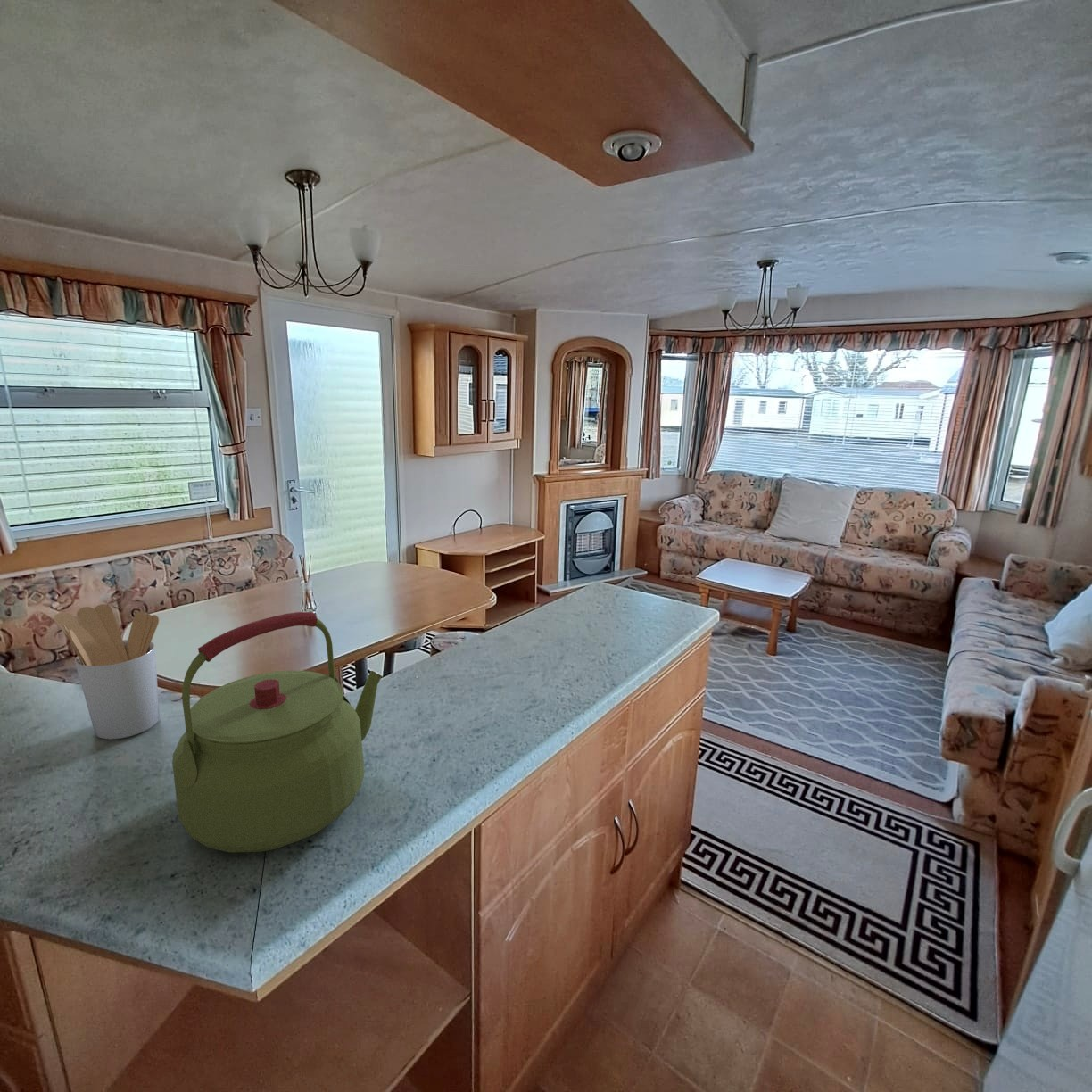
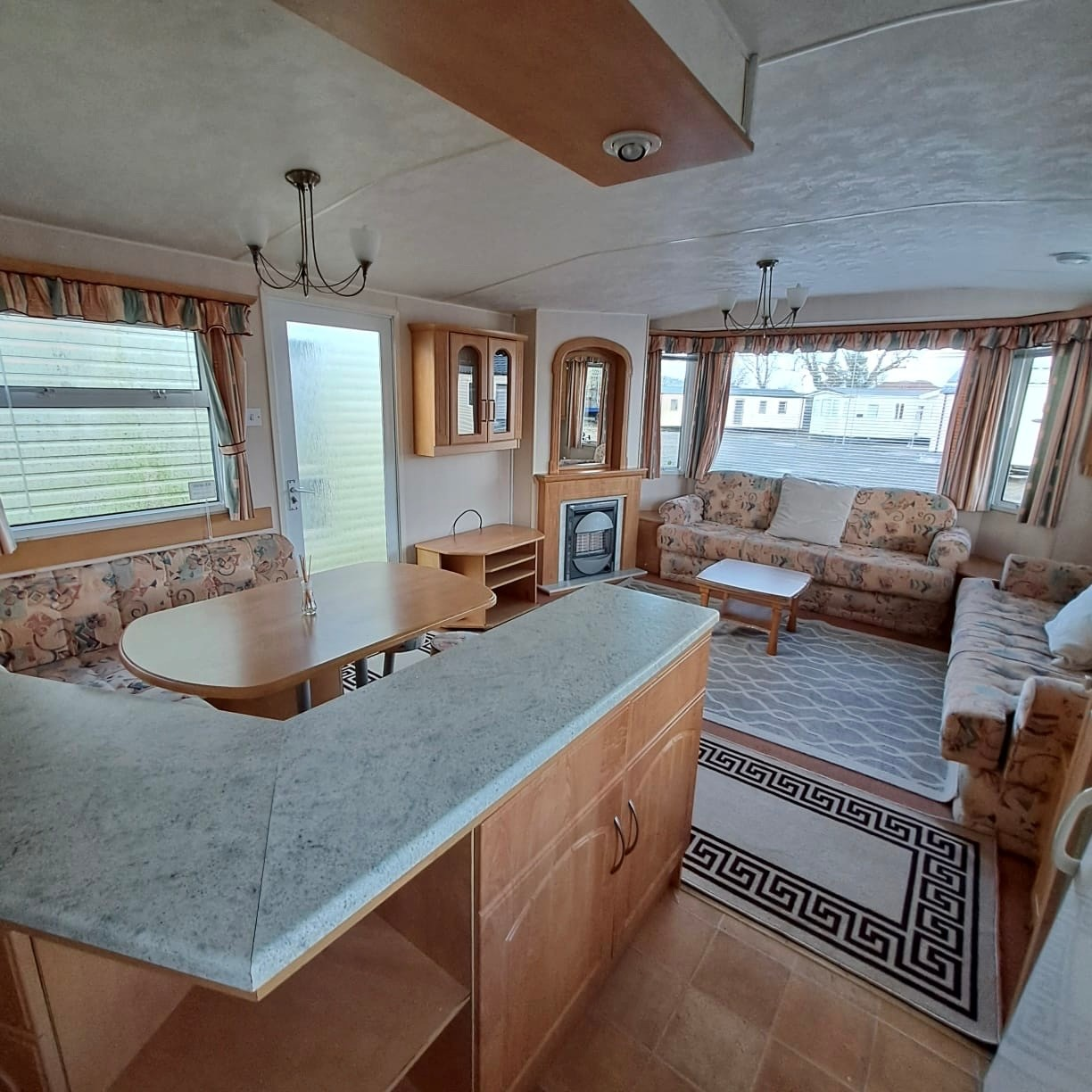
- kettle [171,611,383,853]
- utensil holder [53,603,161,740]
